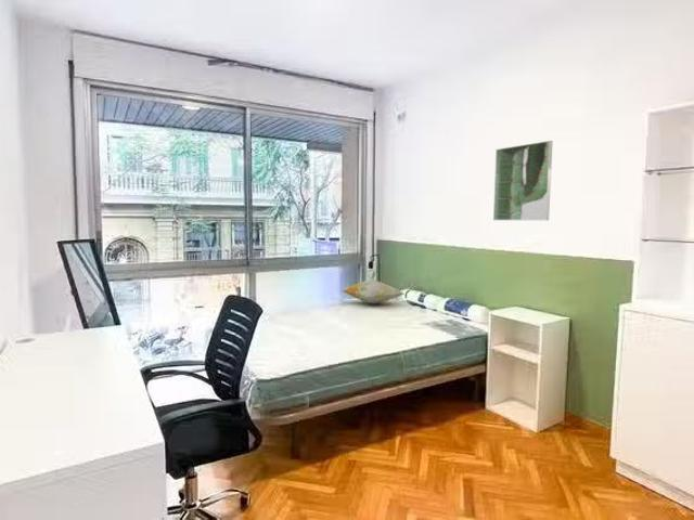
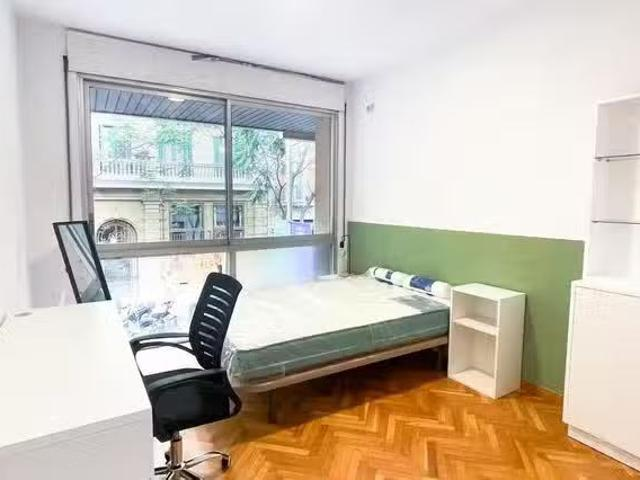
- decorative pillow [340,280,406,306]
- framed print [492,140,554,221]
